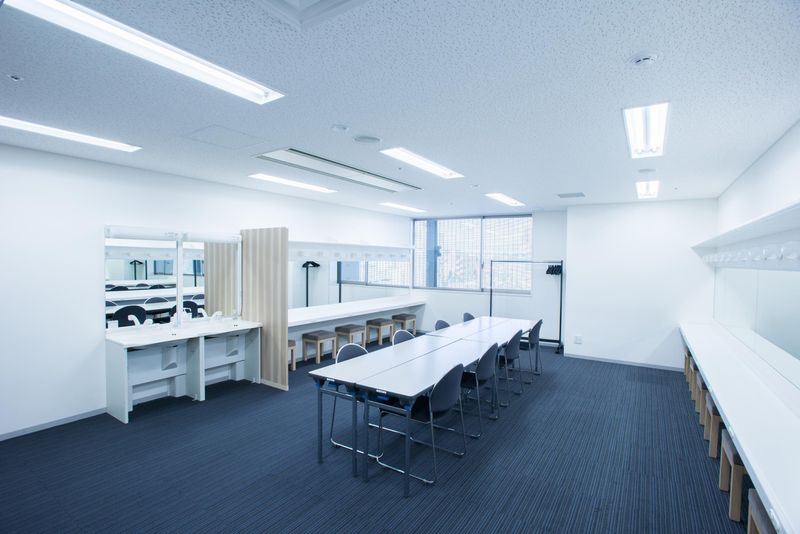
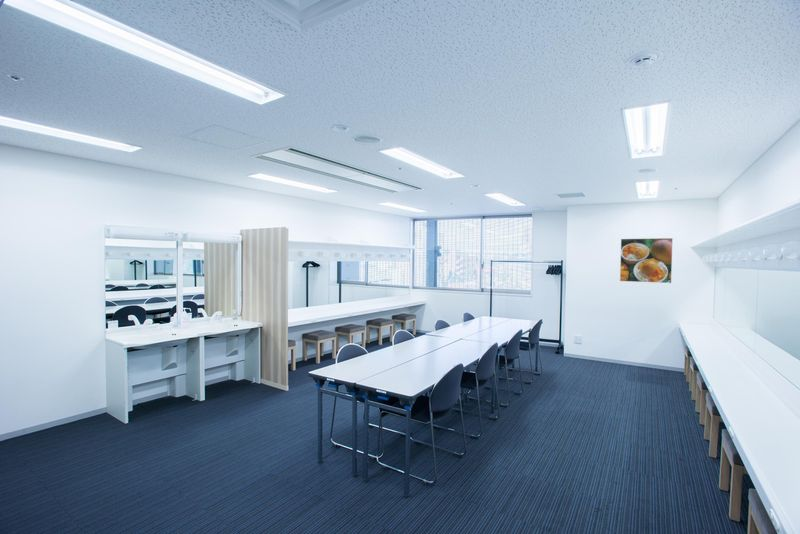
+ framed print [619,237,674,284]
